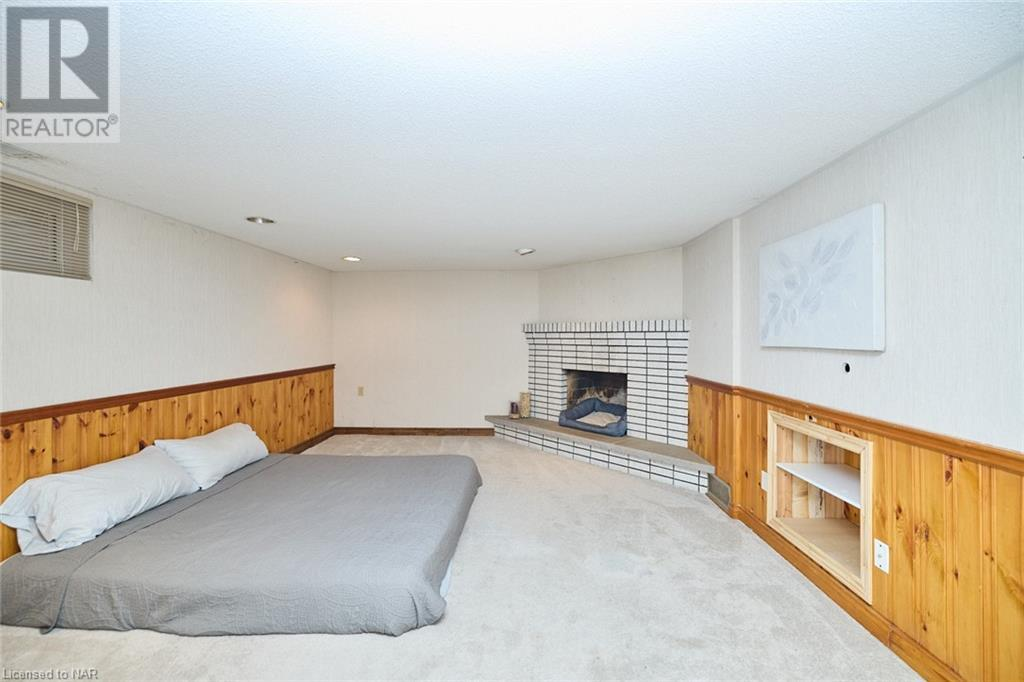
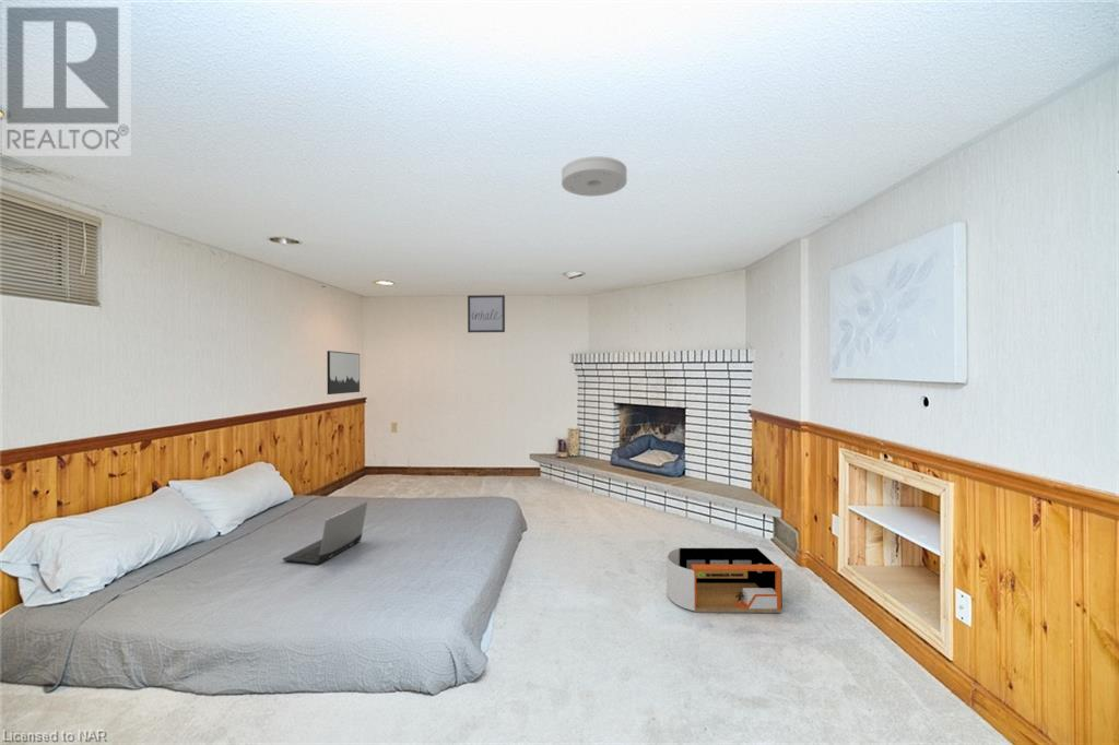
+ laptop computer [282,500,368,565]
+ storage bin [665,547,784,614]
+ wall art [467,294,506,333]
+ smoke detector [561,155,628,198]
+ wall art [326,350,361,395]
